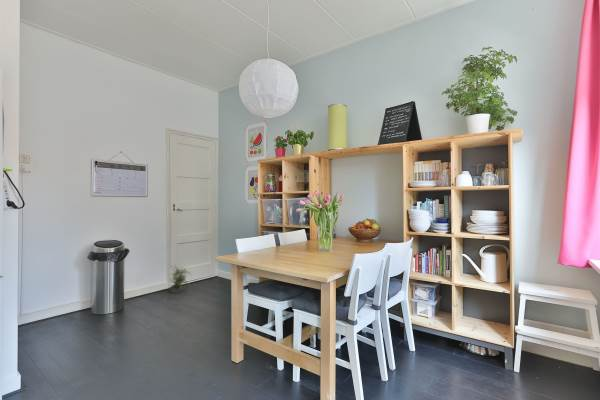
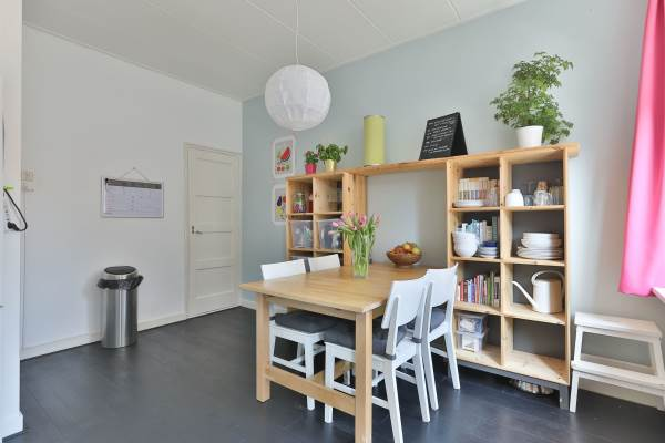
- potted plant [166,262,193,294]
